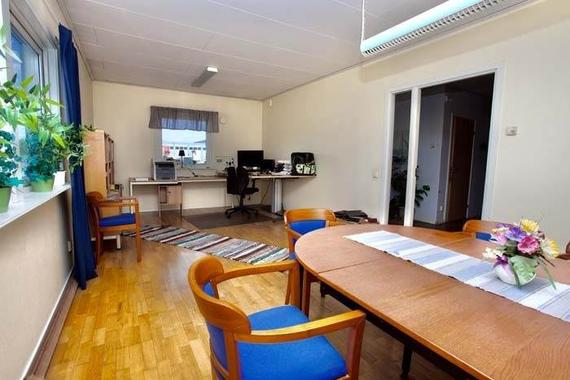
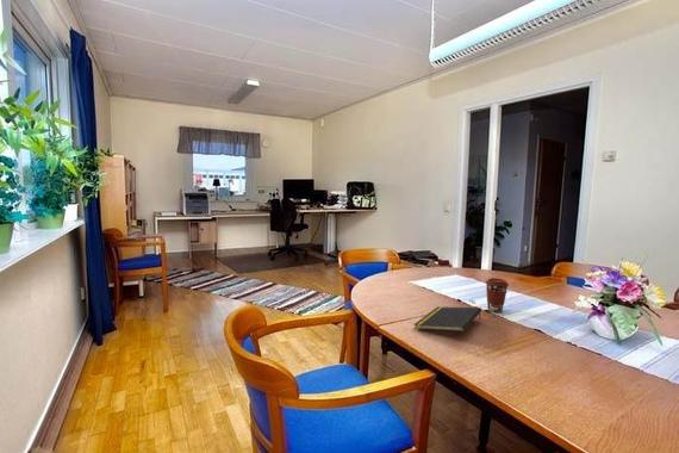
+ coffee cup [485,277,510,314]
+ notepad [412,305,482,333]
